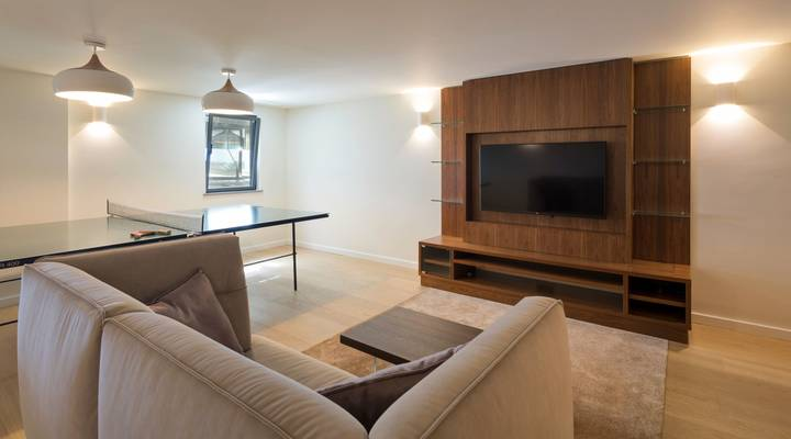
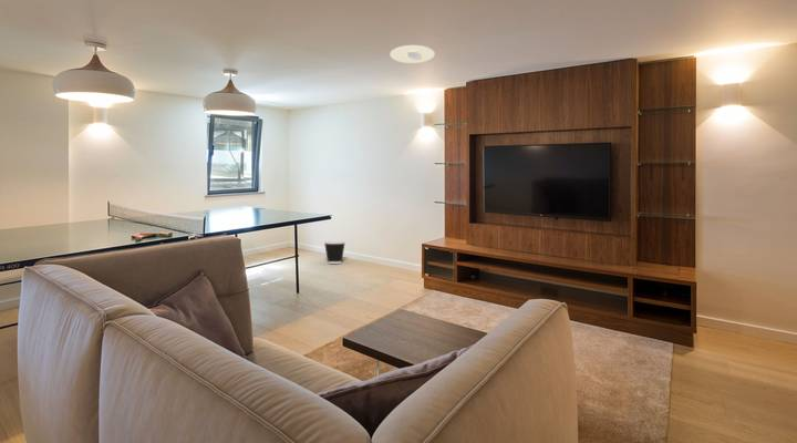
+ recessed light [389,44,436,64]
+ wastebasket [323,240,346,265]
